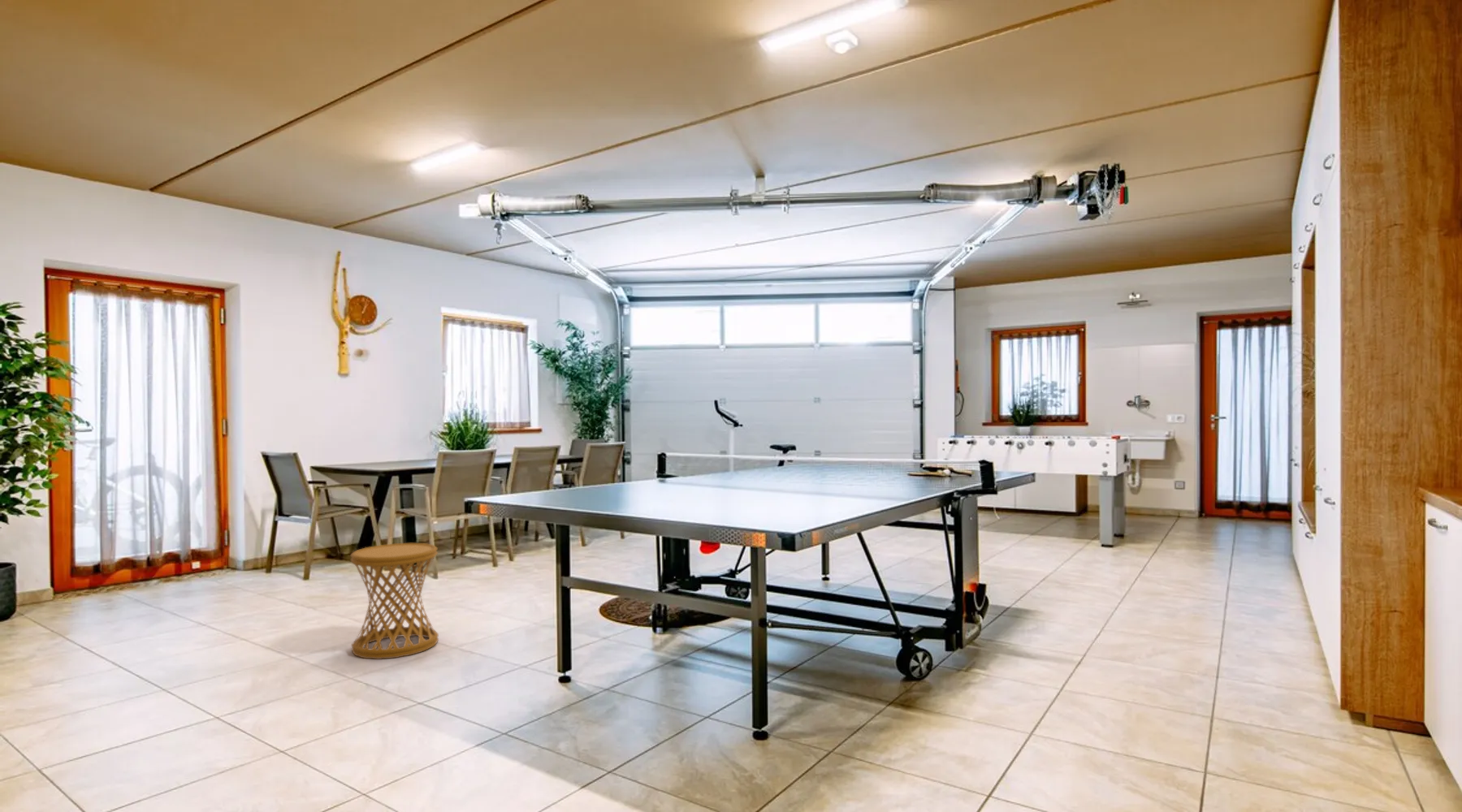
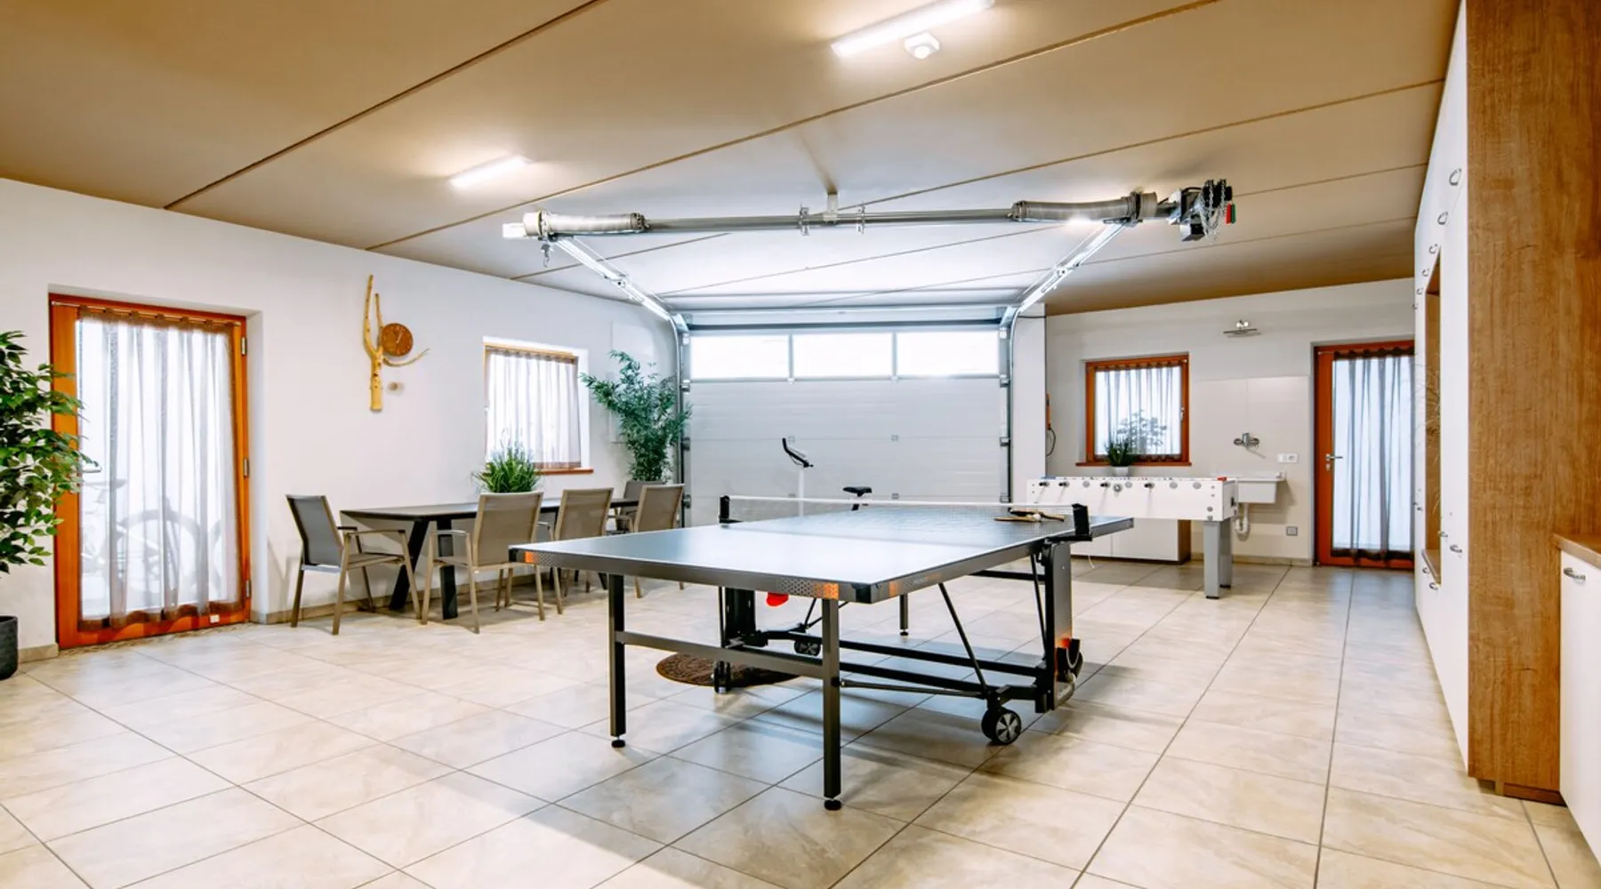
- side table [350,542,439,660]
